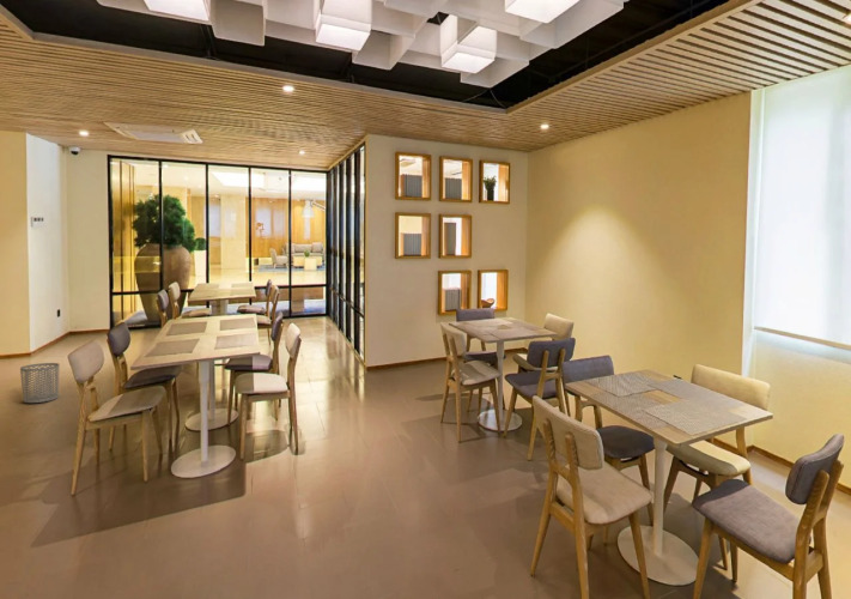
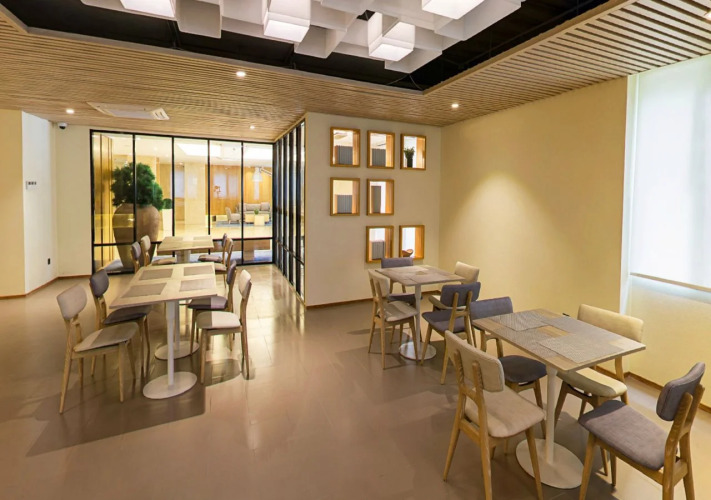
- waste bin [19,362,60,404]
